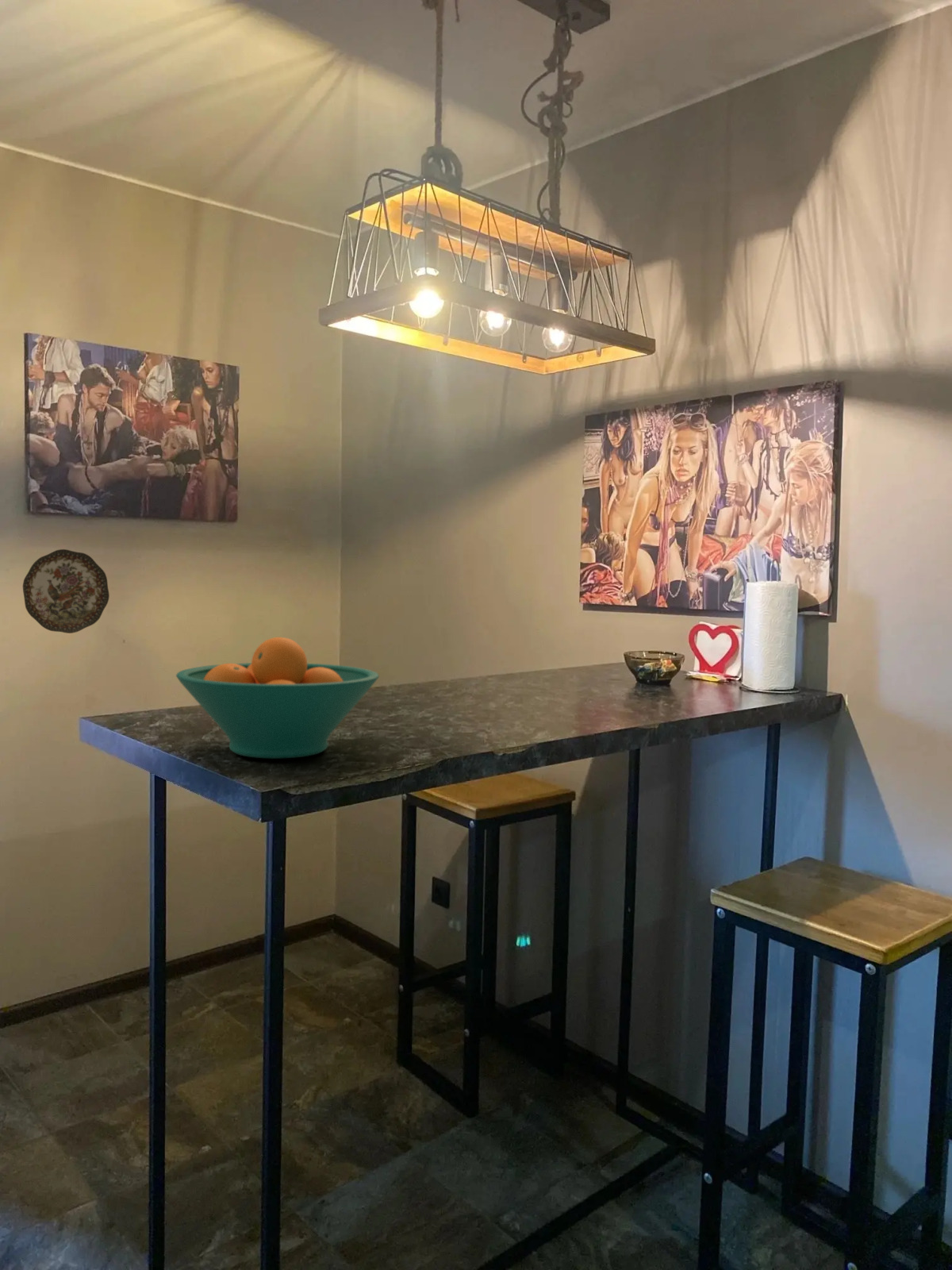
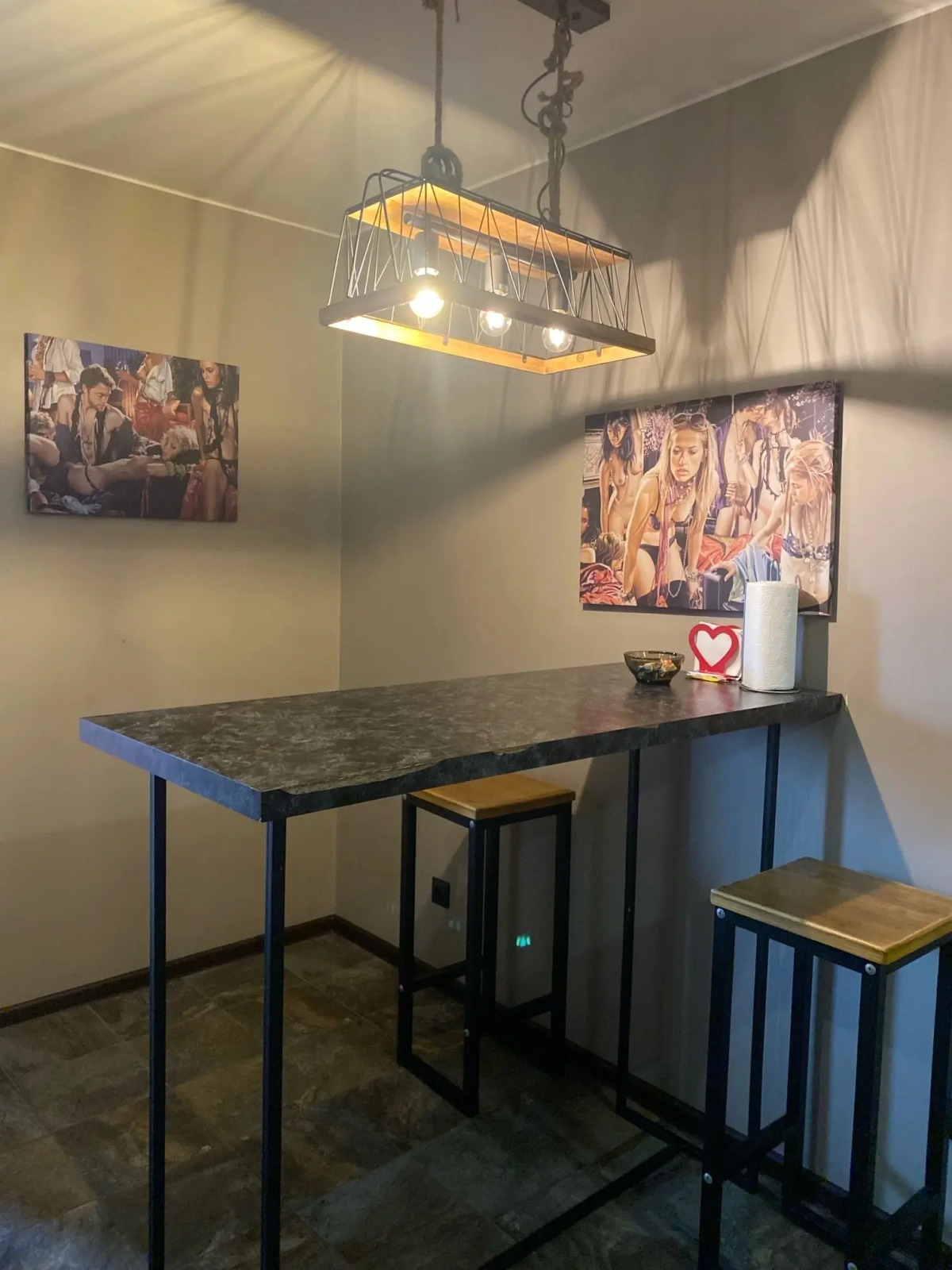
- fruit bowl [175,637,380,760]
- decorative plate [22,548,110,634]
